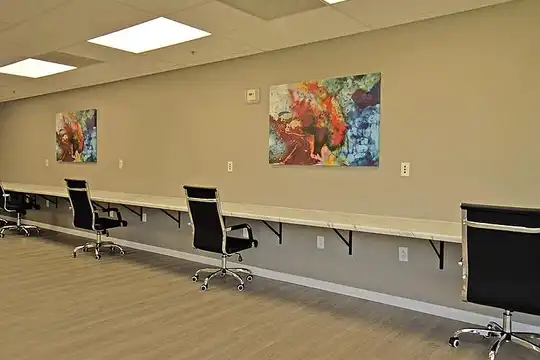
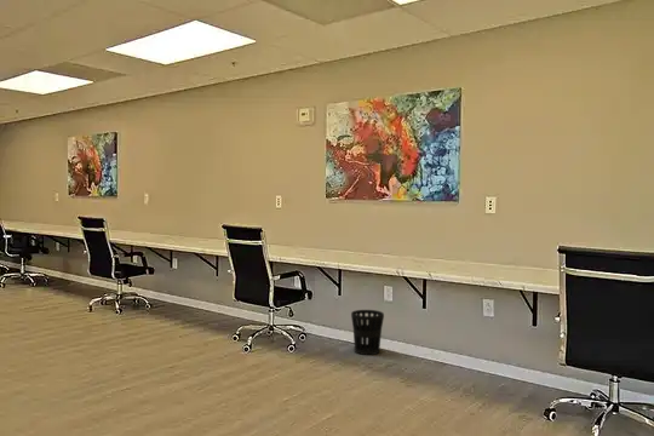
+ wastebasket [350,309,385,356]
